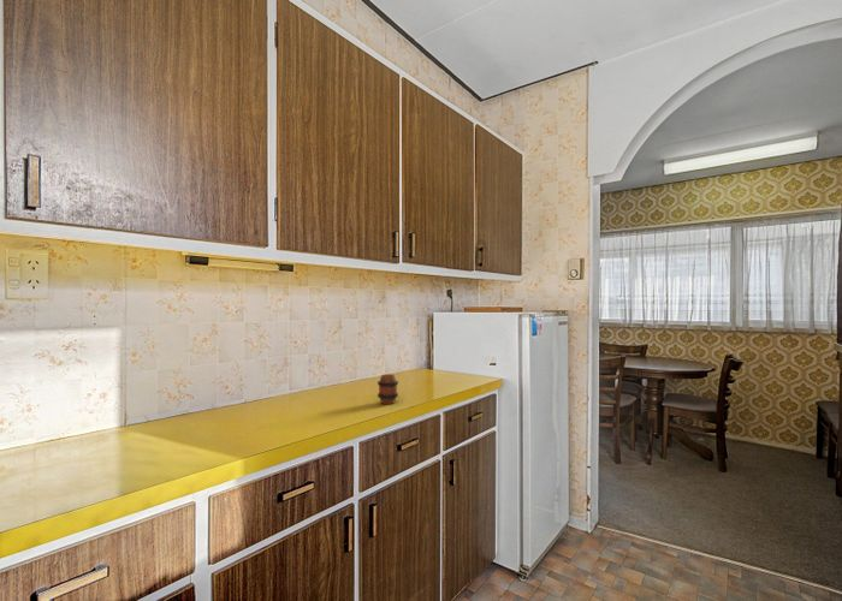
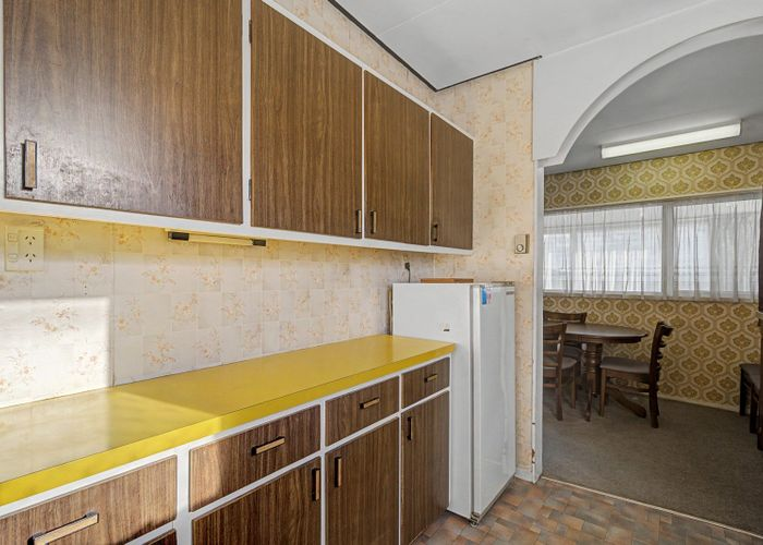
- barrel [376,374,399,405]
